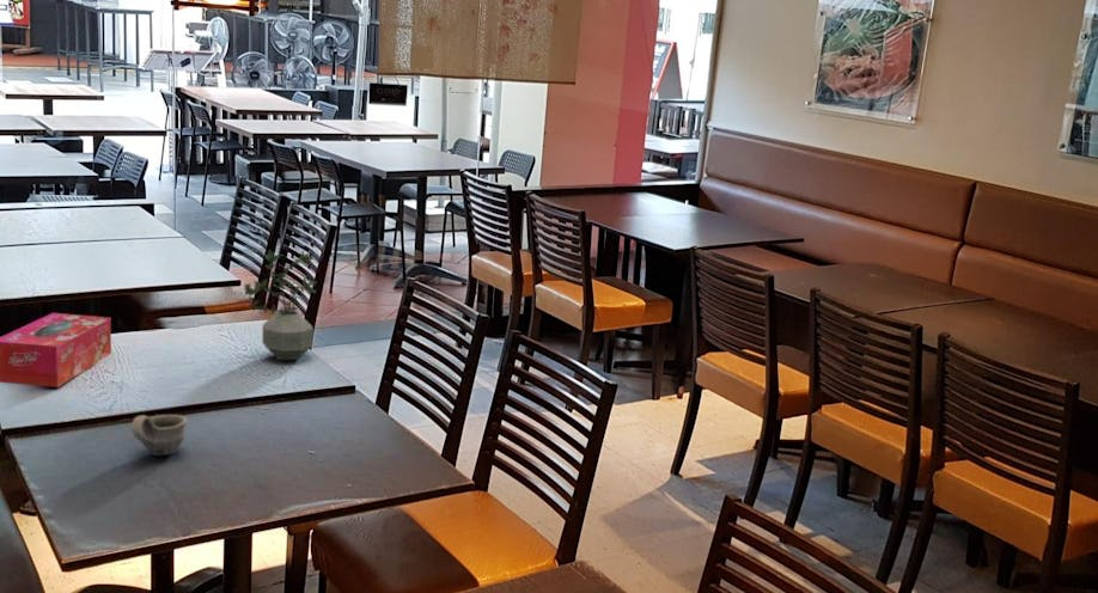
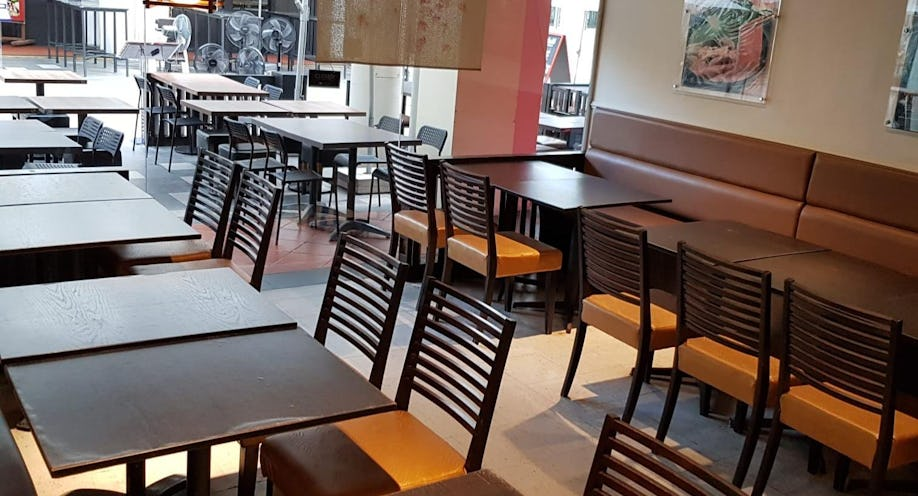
- cup [130,414,188,457]
- tissue box [0,312,112,389]
- potted plant [244,247,318,361]
